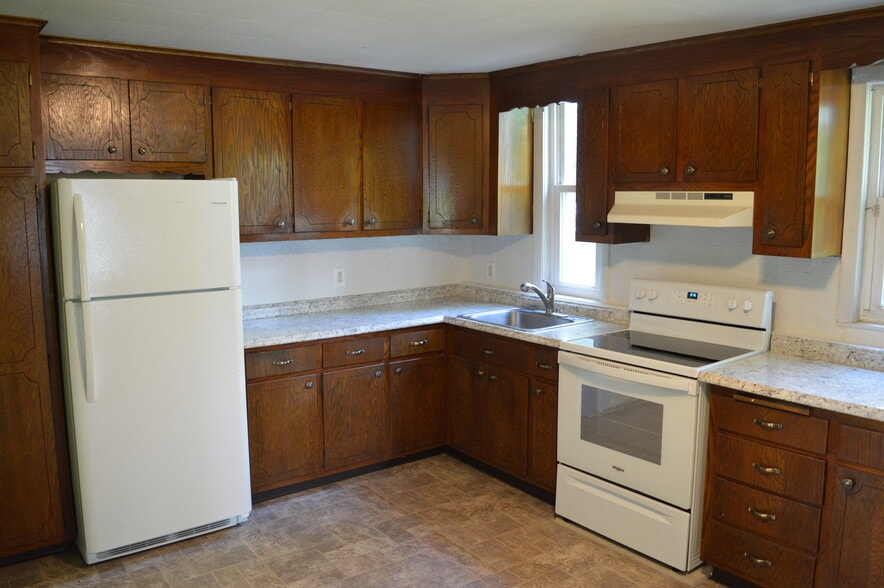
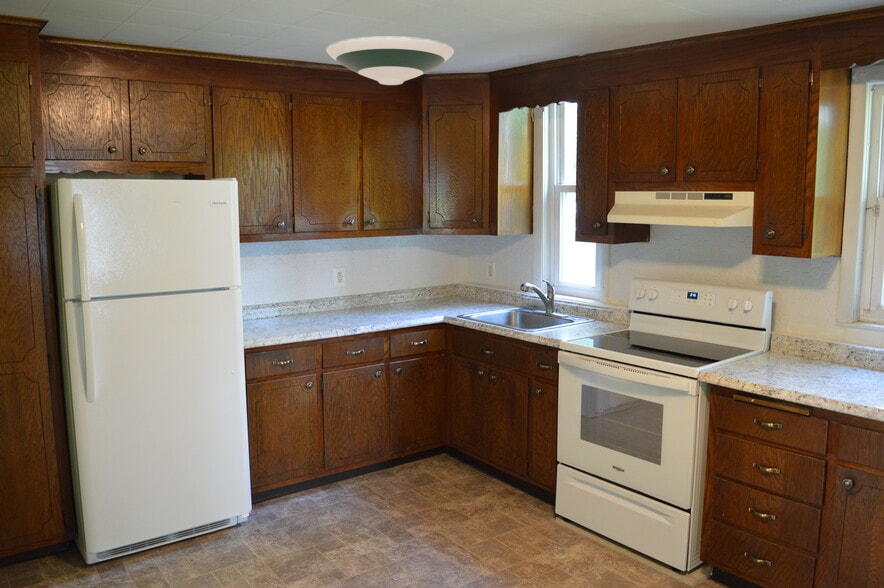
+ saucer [325,35,455,86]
